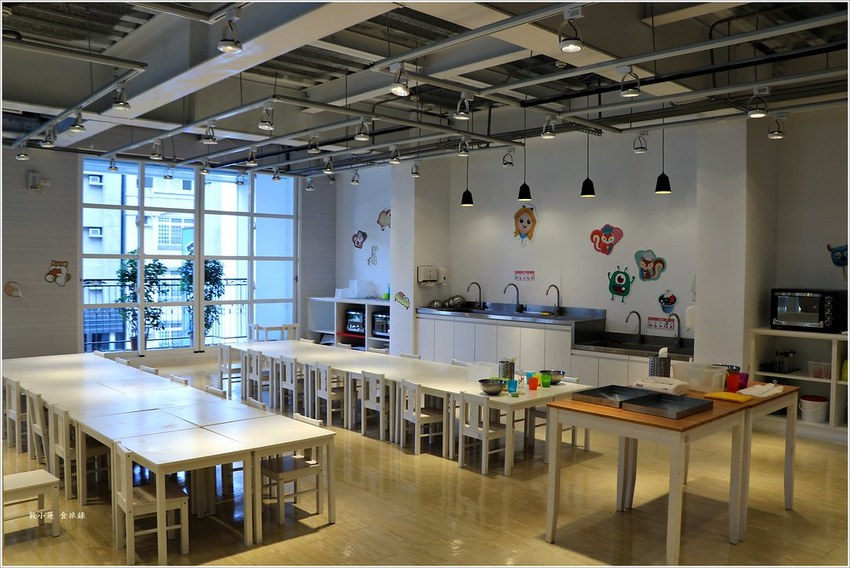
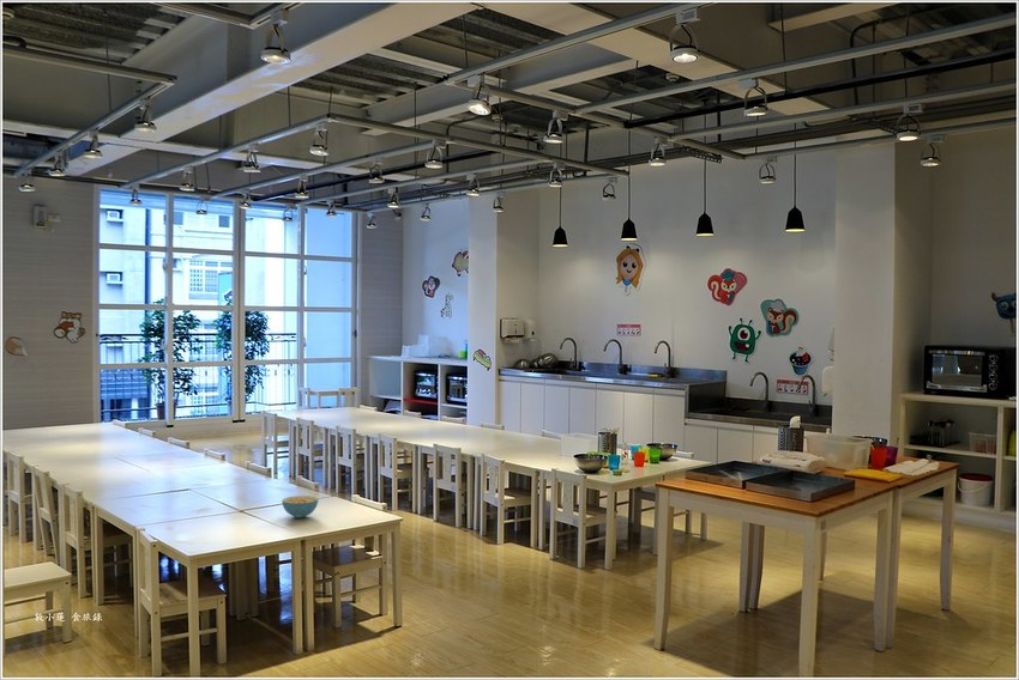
+ cereal bowl [281,494,320,520]
